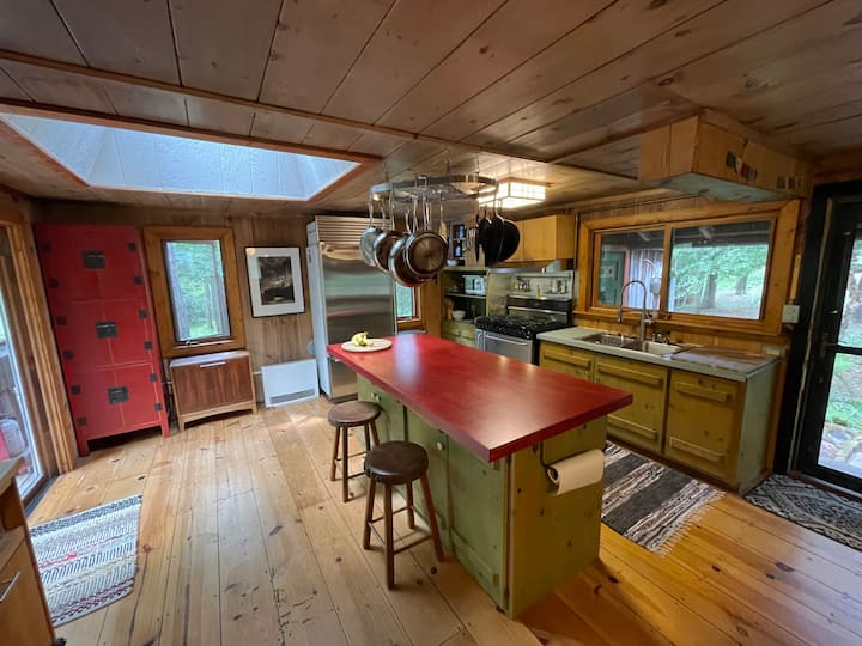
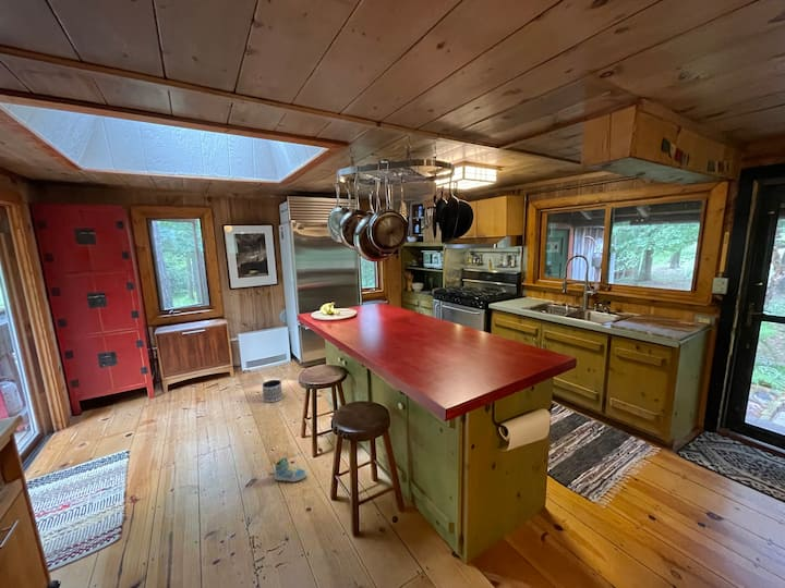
+ sneaker [274,457,307,482]
+ planter [262,379,283,403]
